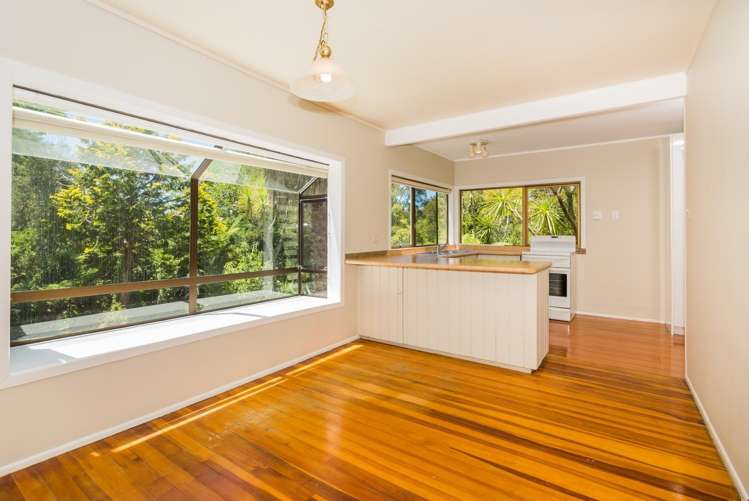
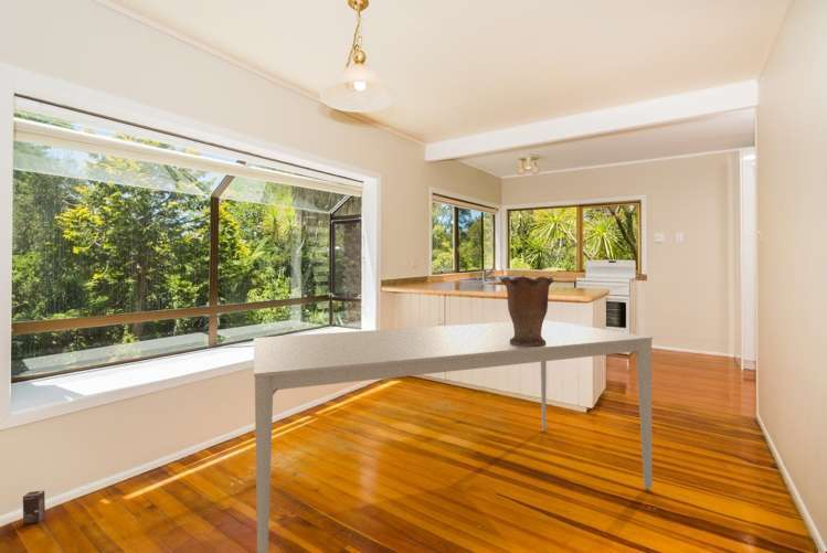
+ dining table [253,319,654,553]
+ box [22,490,46,524]
+ vase [500,276,554,347]
